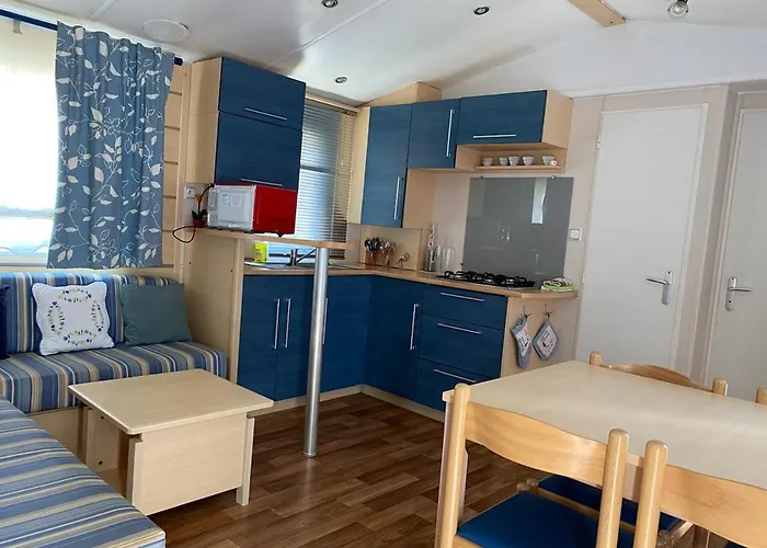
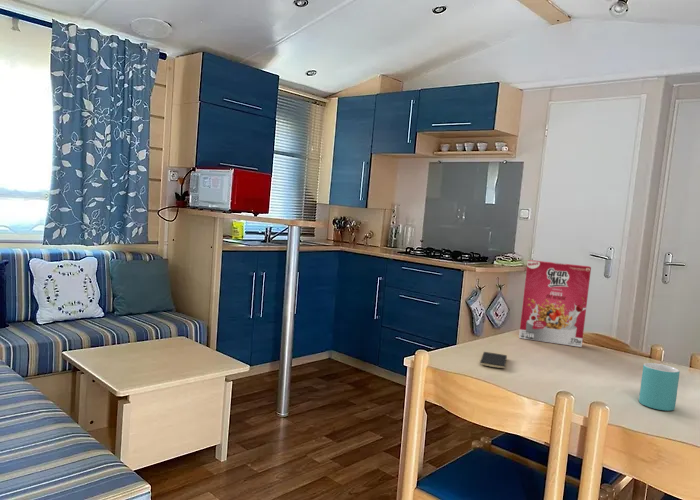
+ cereal box [518,259,592,348]
+ mug [638,362,681,412]
+ smartphone [479,351,508,369]
